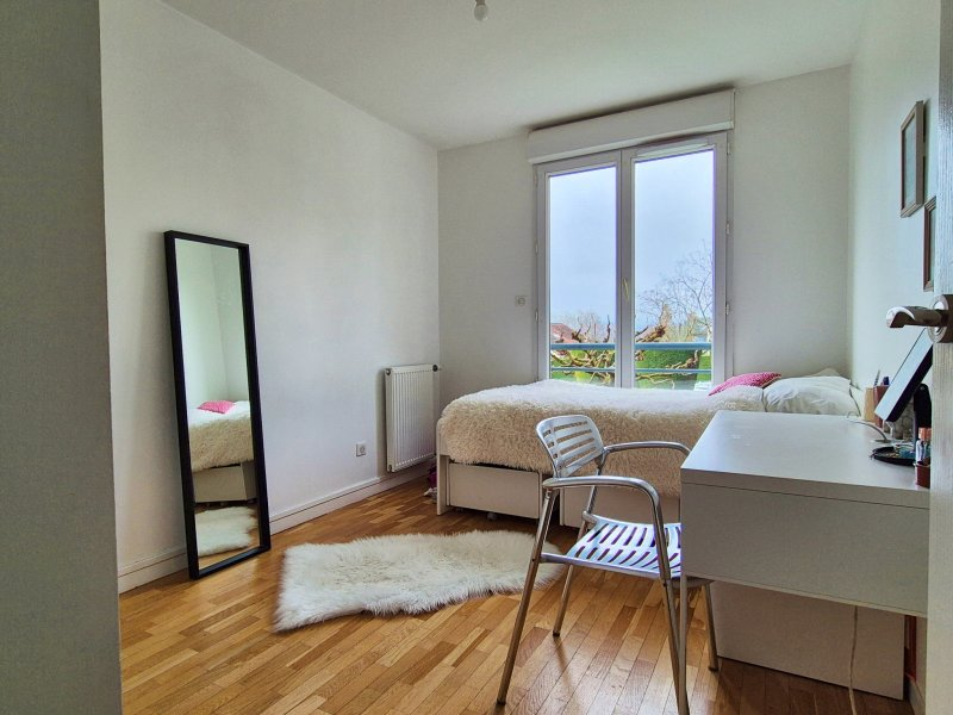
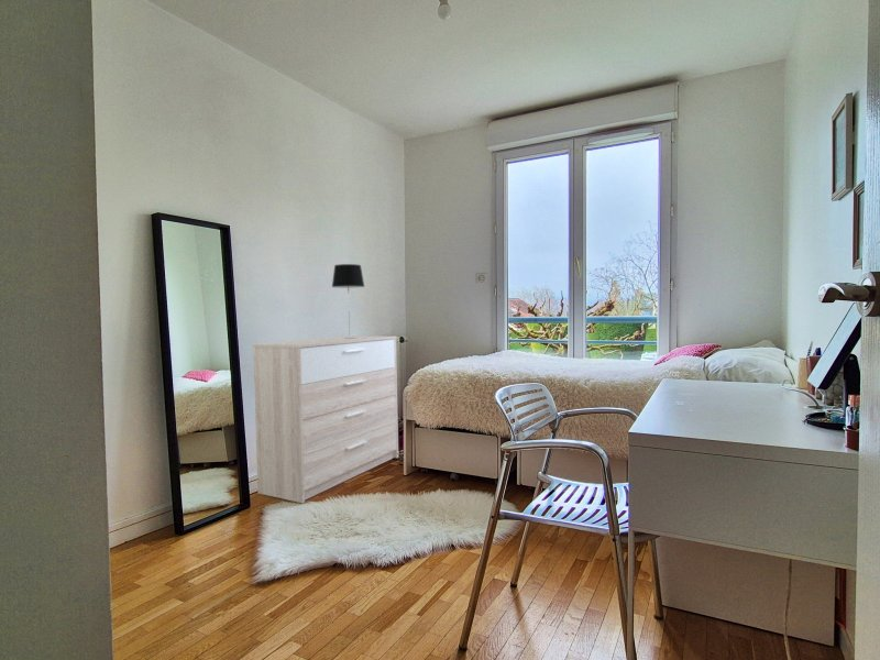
+ sideboard [252,334,399,505]
+ table lamp [331,263,365,339]
